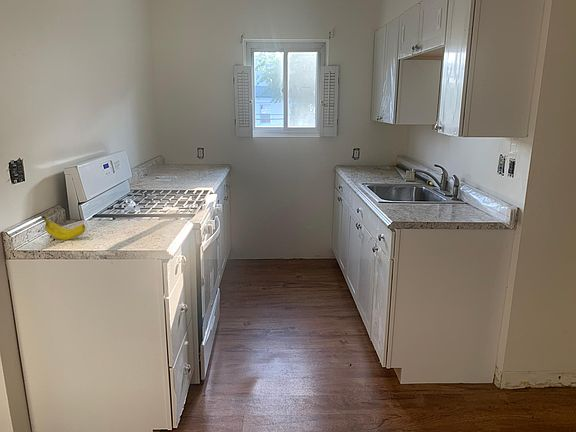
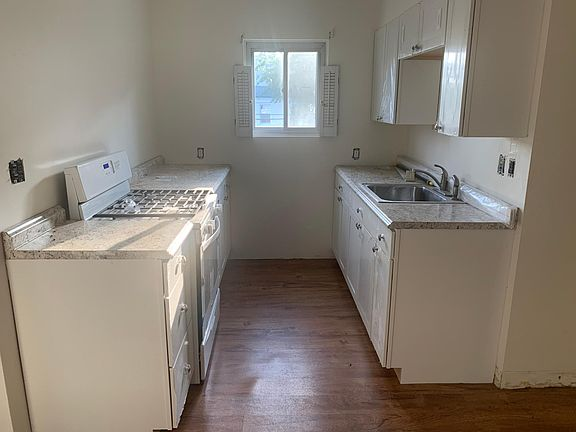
- fruit [40,215,86,241]
